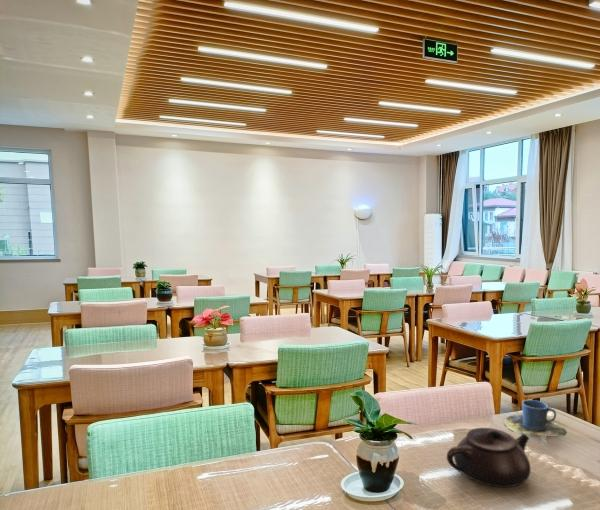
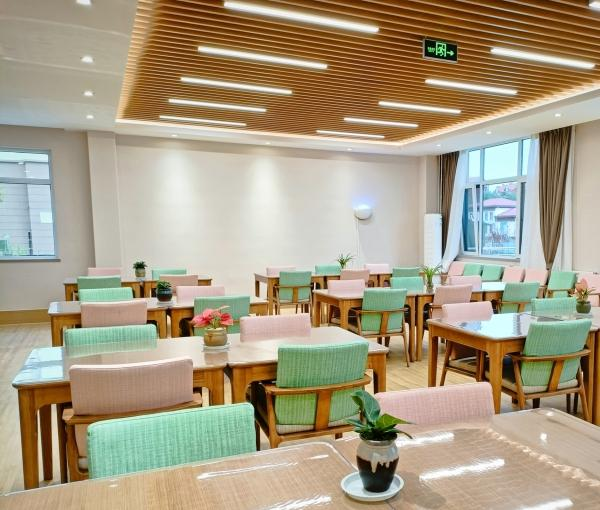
- teapot [446,427,532,488]
- cup [503,399,567,437]
